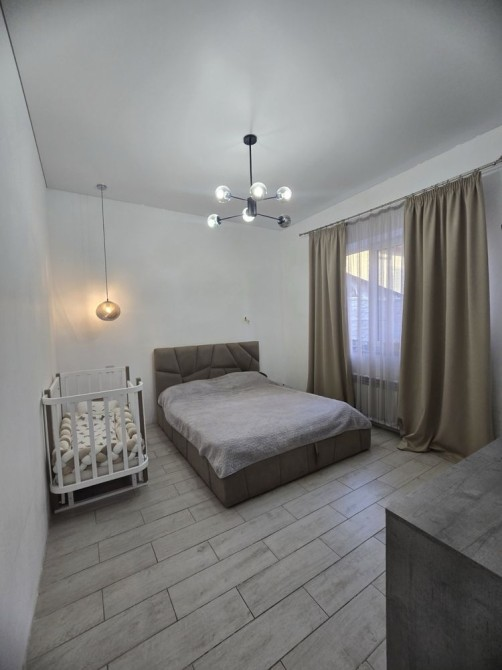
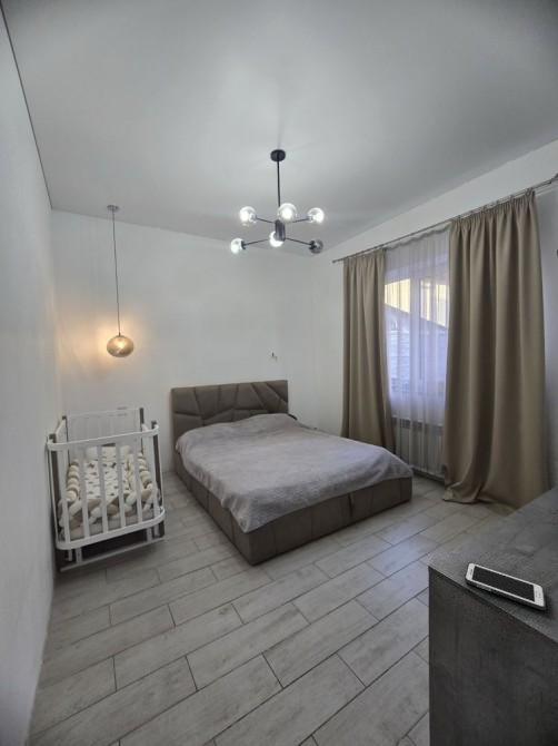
+ cell phone [464,561,547,611]
